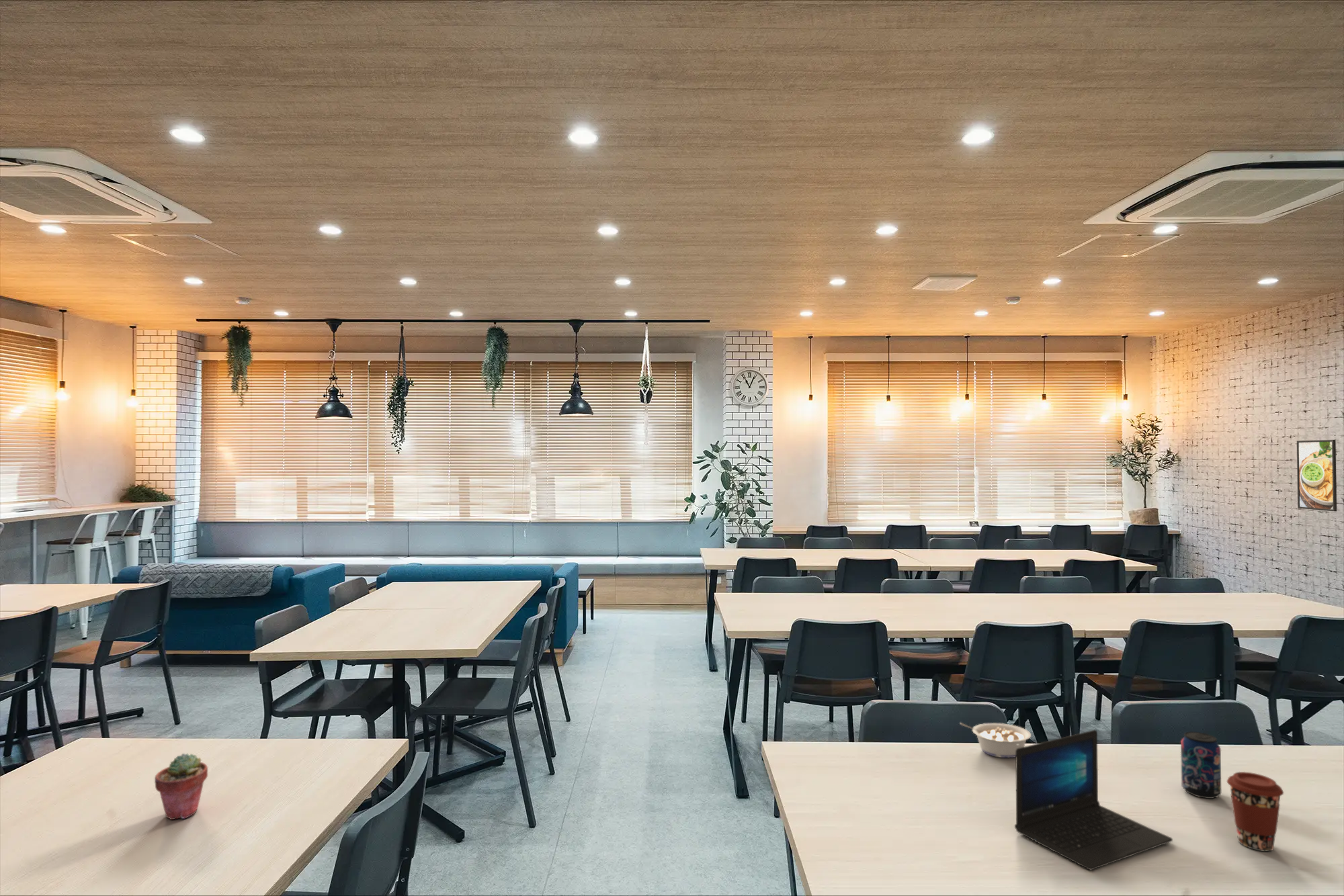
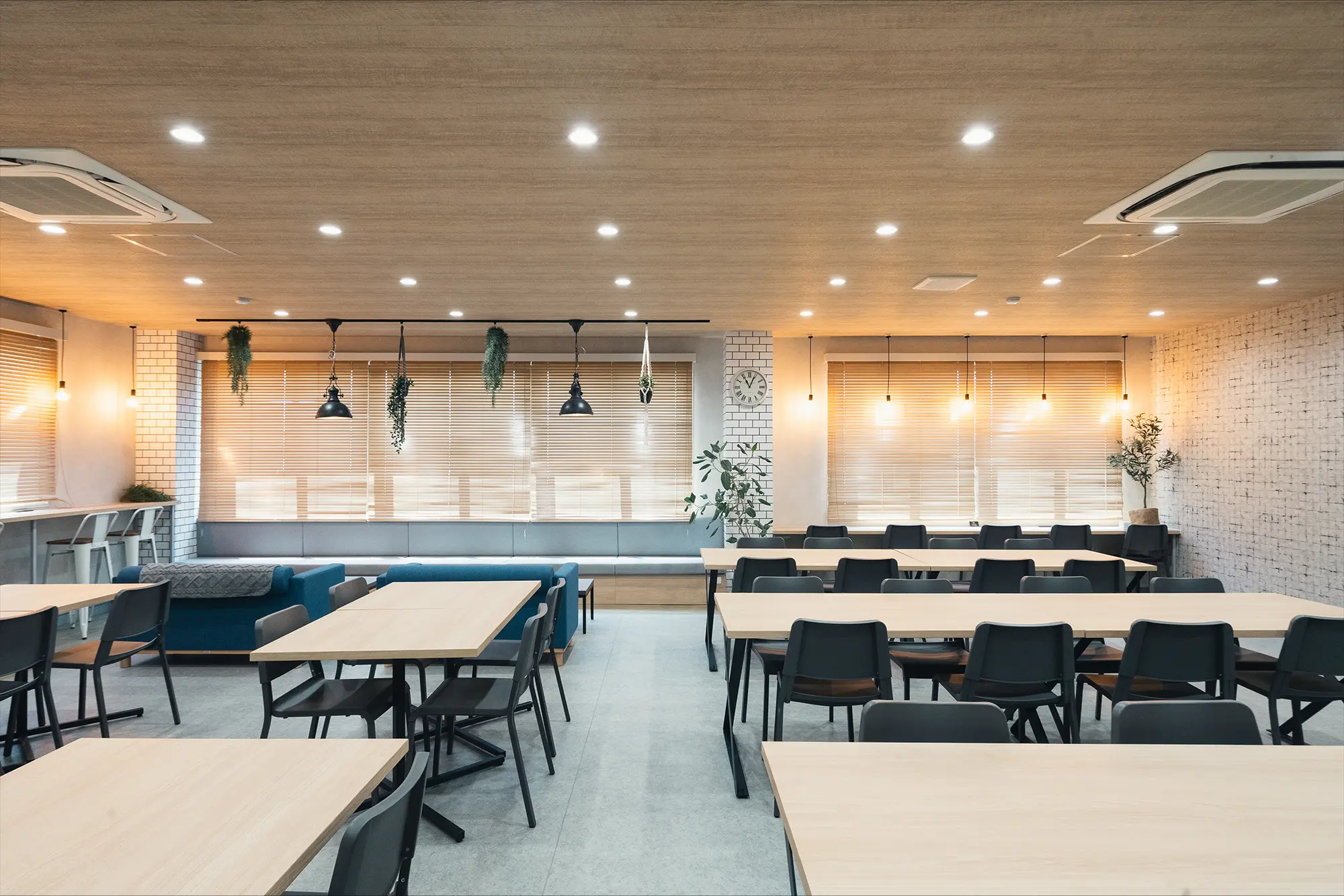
- laptop [1014,729,1173,870]
- beverage can [1180,731,1222,799]
- coffee cup [1226,771,1284,852]
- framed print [1296,439,1337,512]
- potted succulent [154,753,208,820]
- legume [960,722,1032,758]
